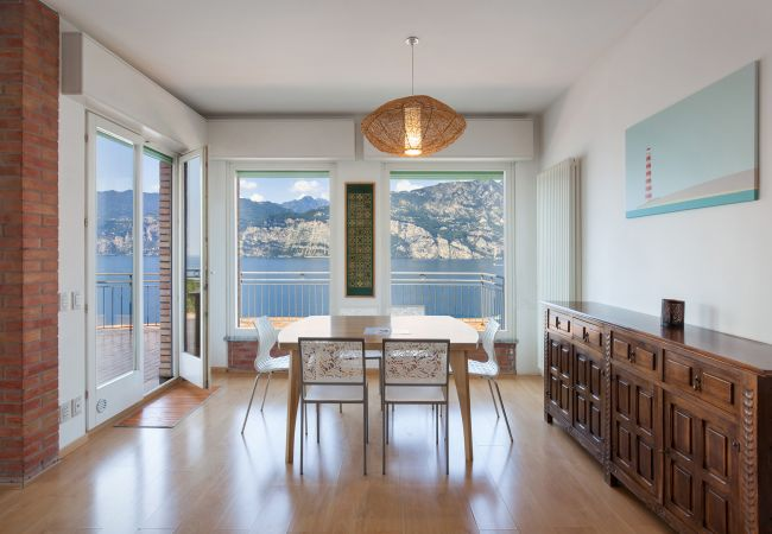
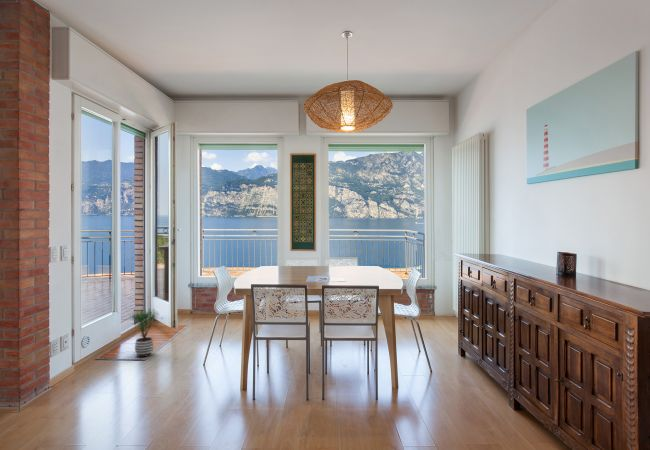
+ potted plant [128,307,163,358]
